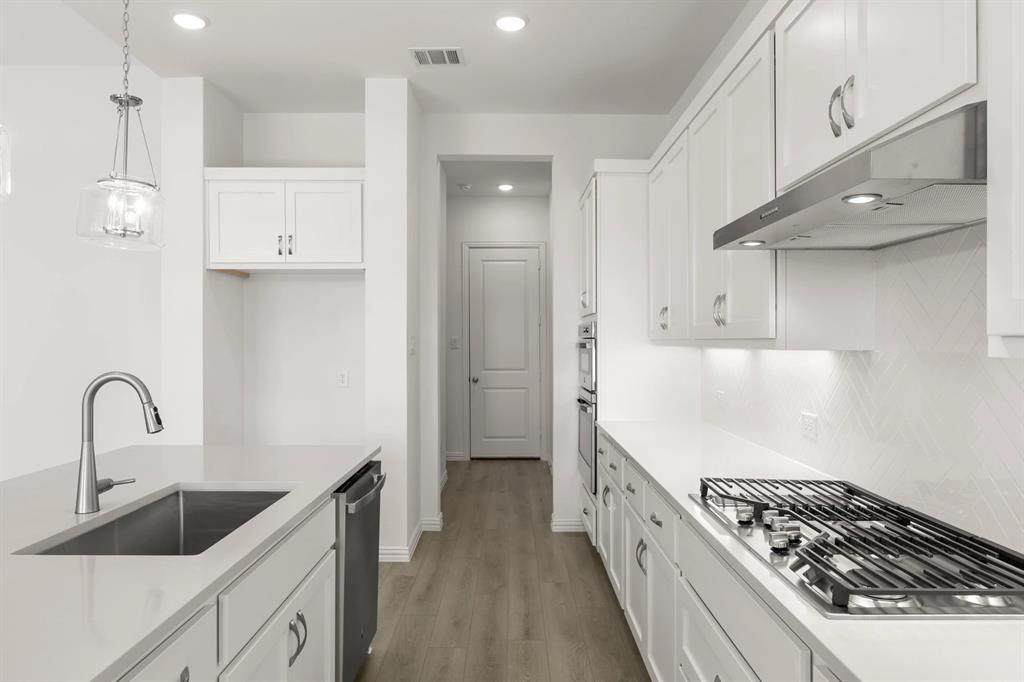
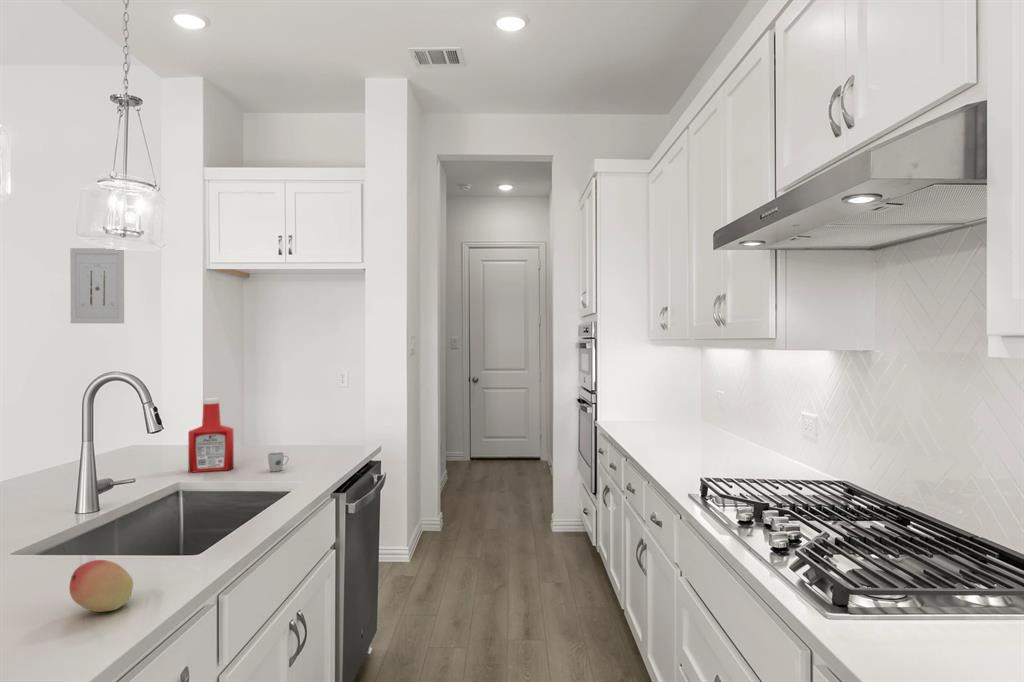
+ wall art [69,247,125,324]
+ soap bottle [187,397,235,474]
+ cup [267,450,290,472]
+ fruit [68,559,134,613]
